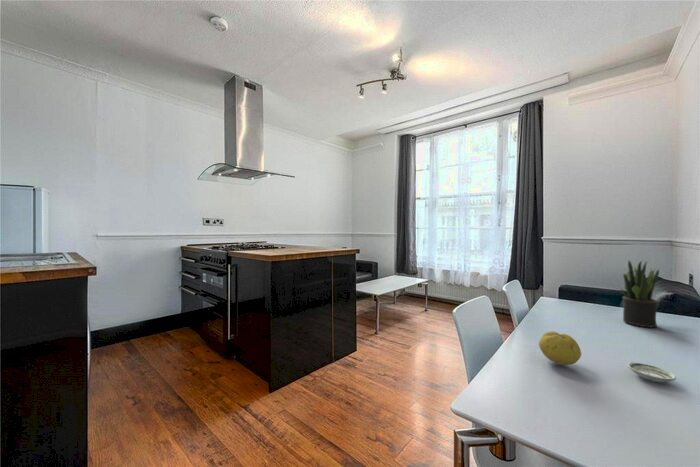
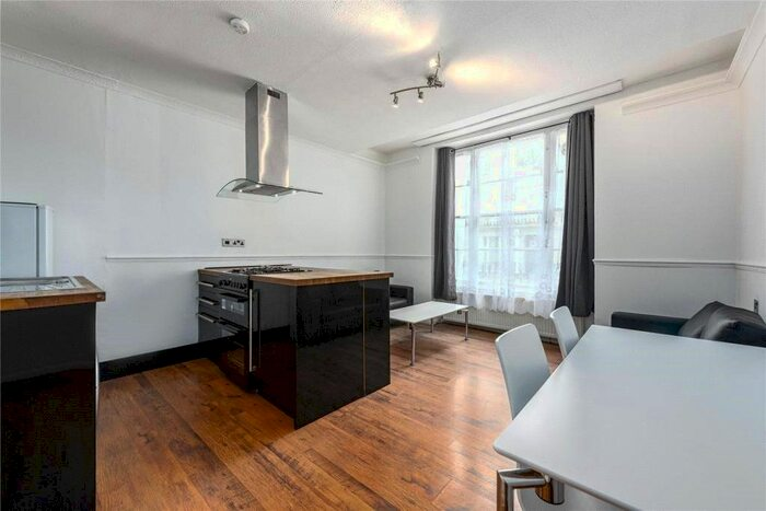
- fruit [538,330,582,366]
- saucer [626,361,677,384]
- potted plant [619,259,660,328]
